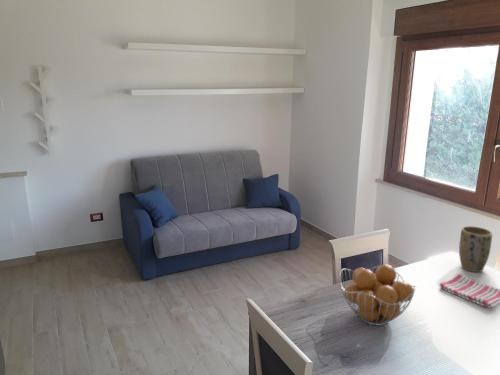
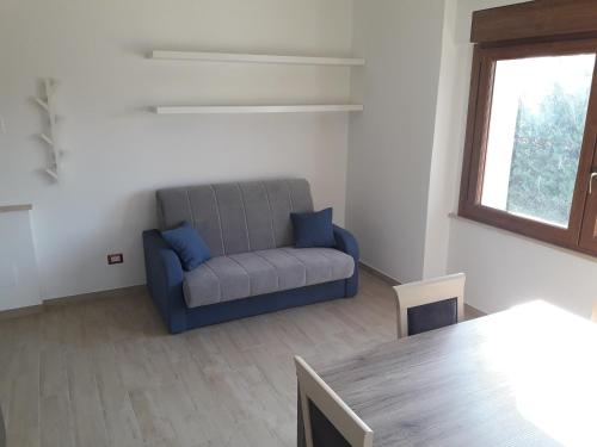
- dish towel [439,272,500,309]
- plant pot [458,225,493,273]
- fruit basket [339,263,417,326]
